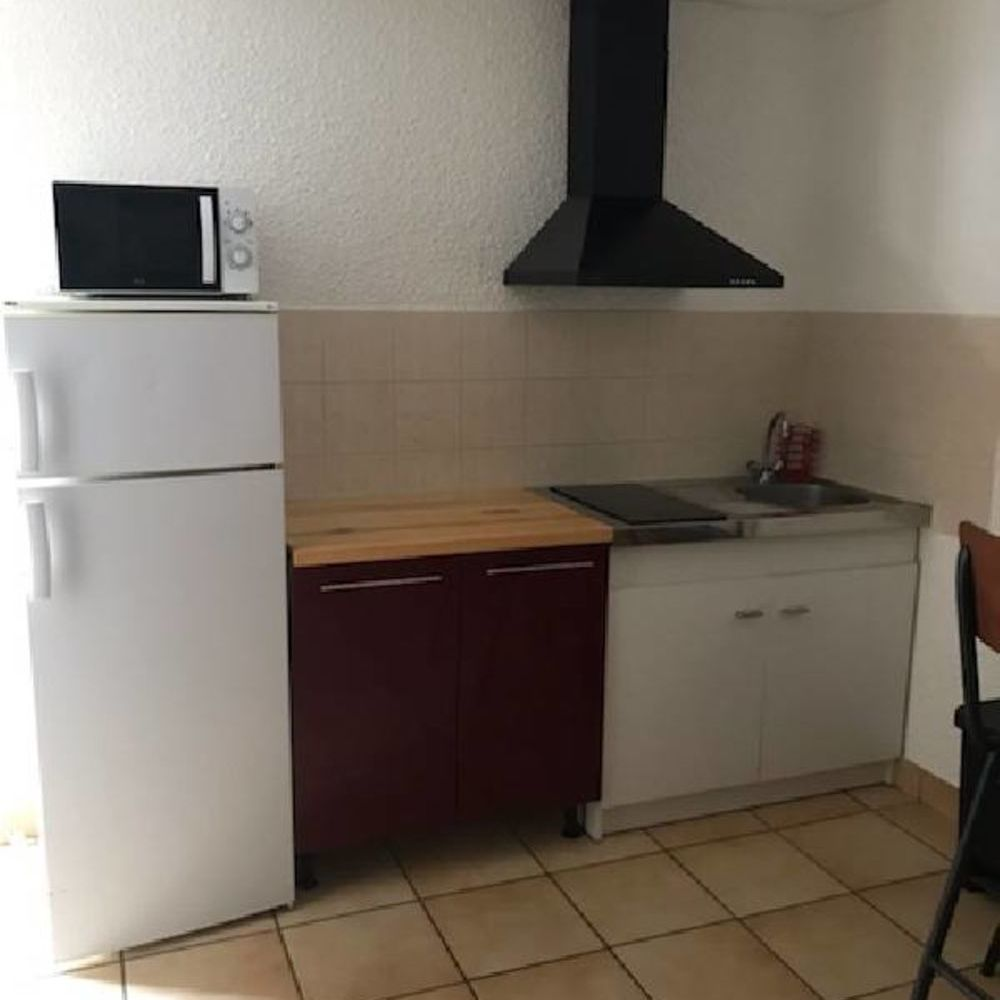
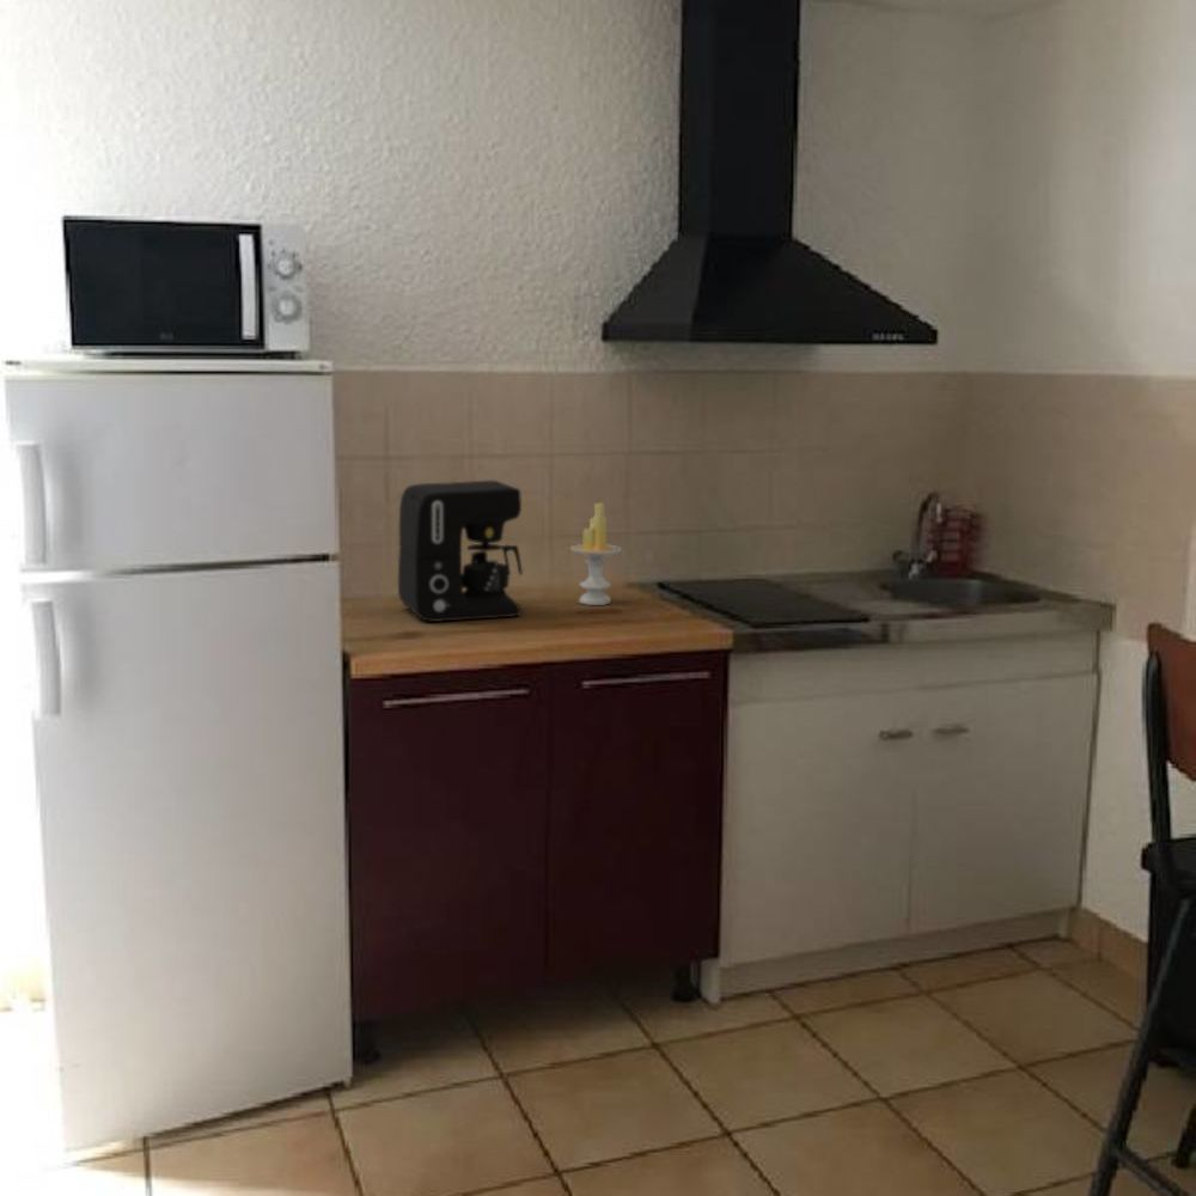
+ candle [569,501,623,606]
+ coffee maker [397,480,523,623]
